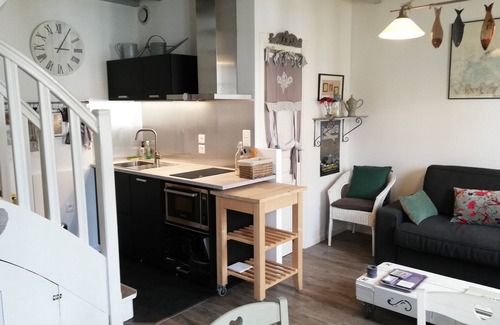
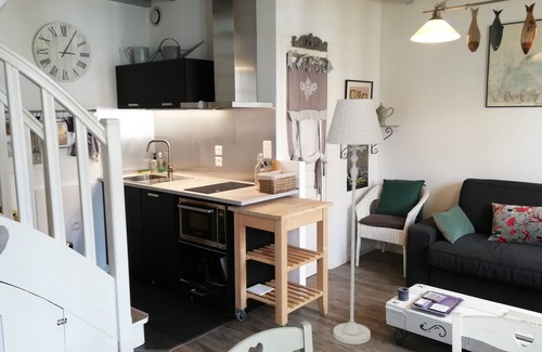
+ floor lamp [324,97,385,346]
